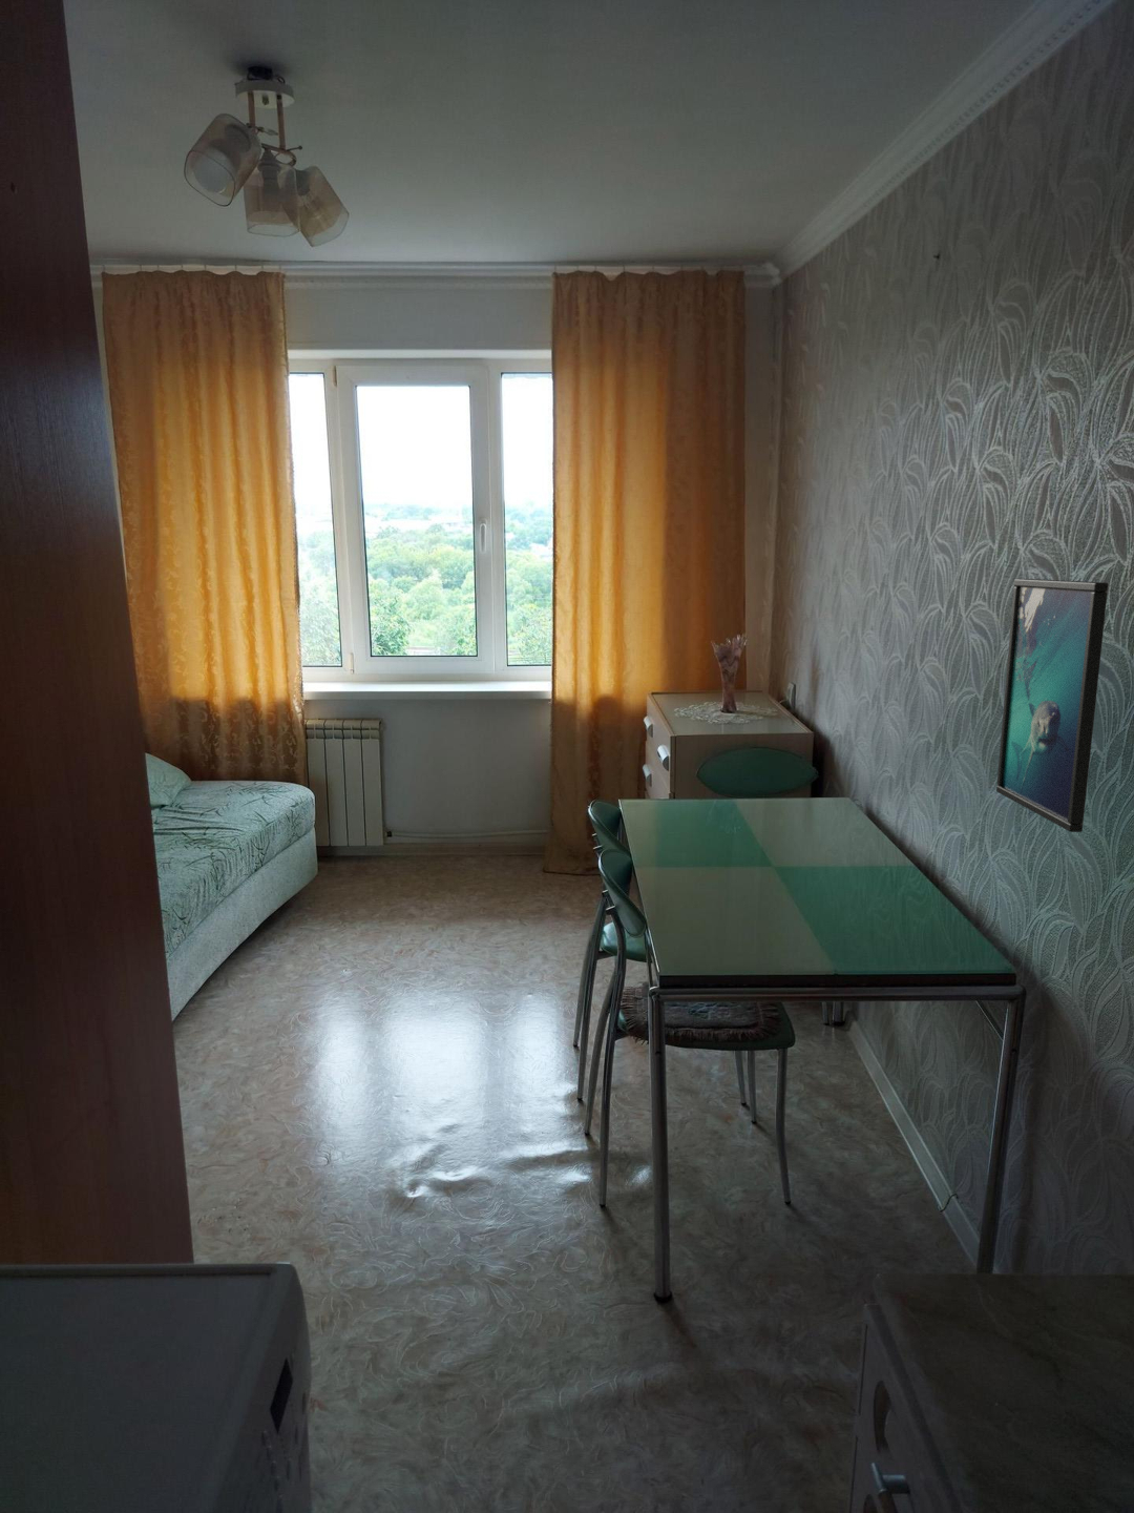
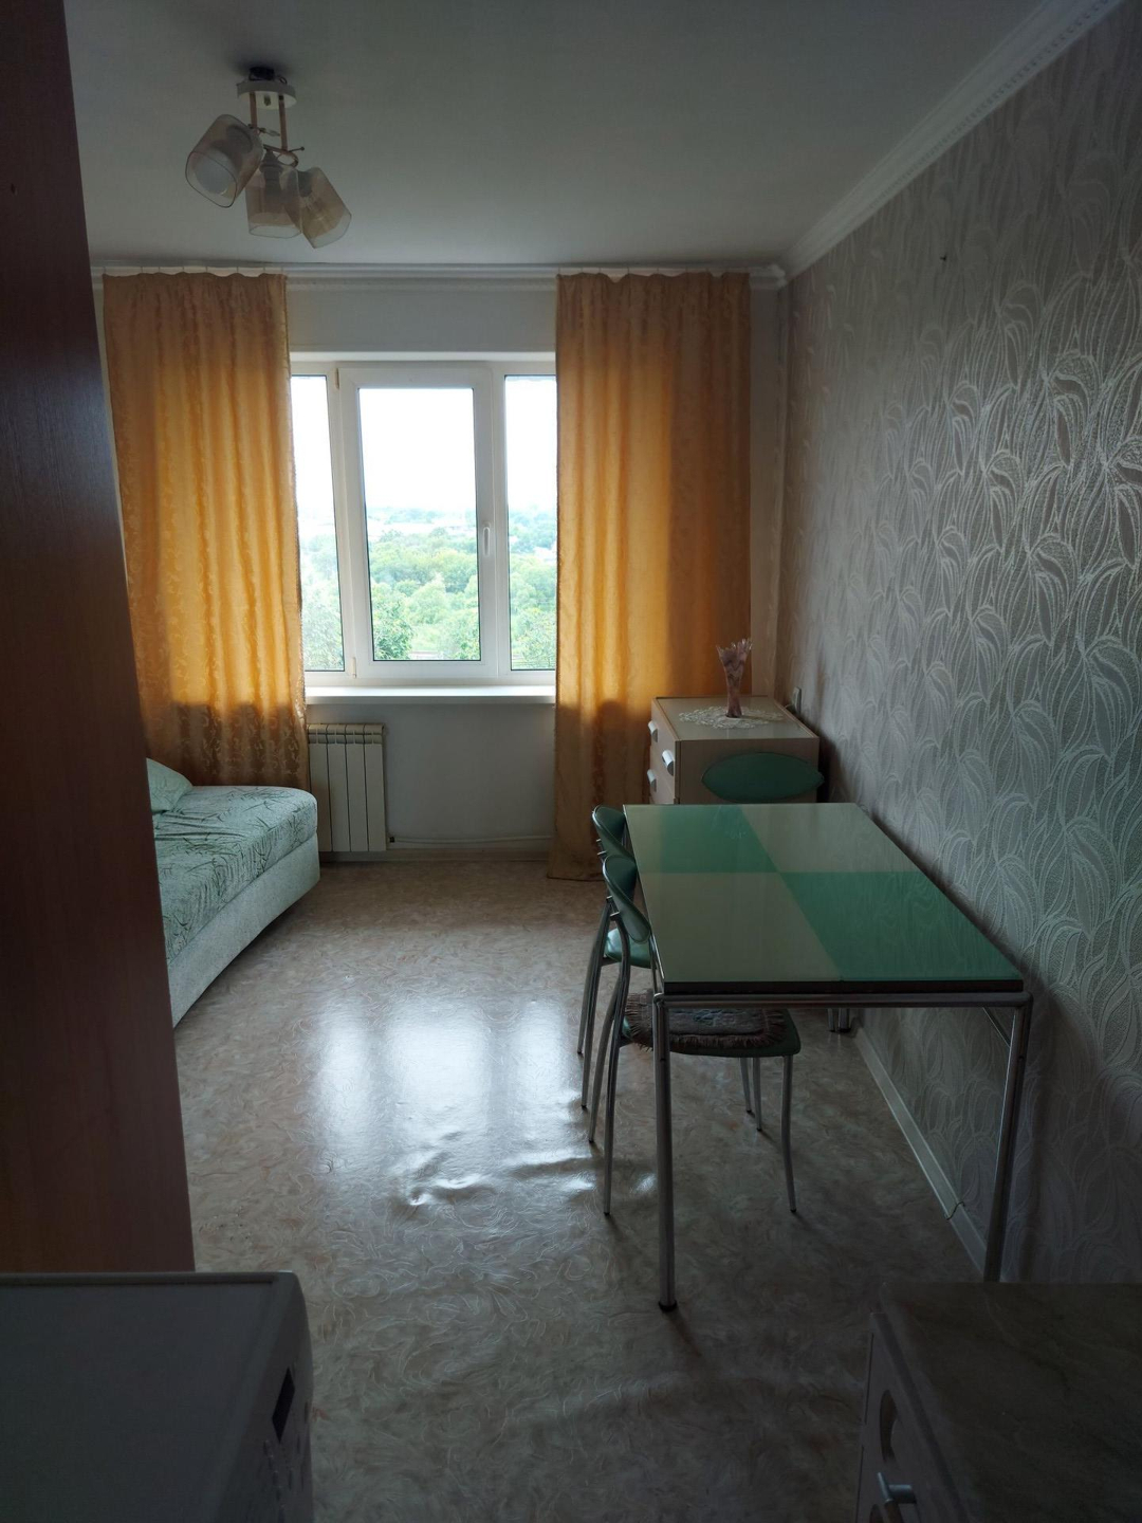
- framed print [996,578,1109,833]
